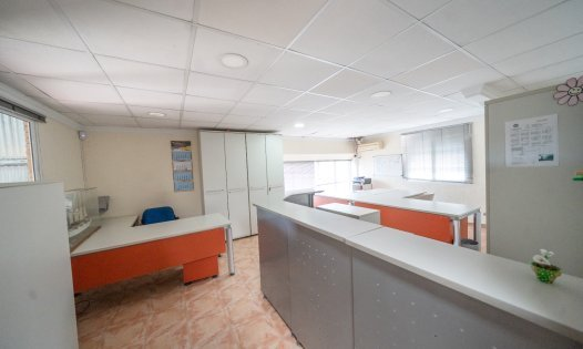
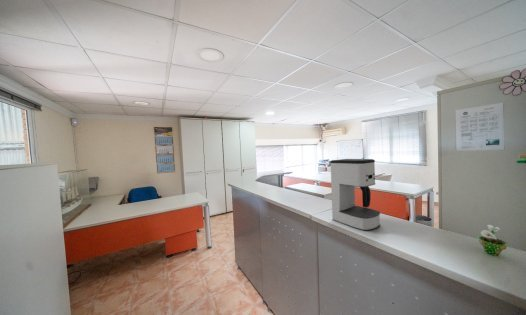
+ coffee maker [329,158,381,232]
